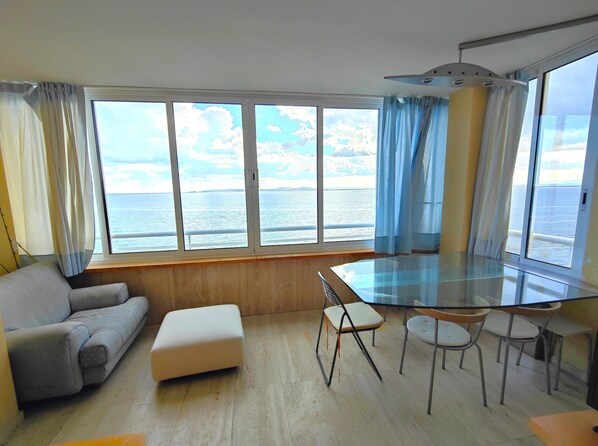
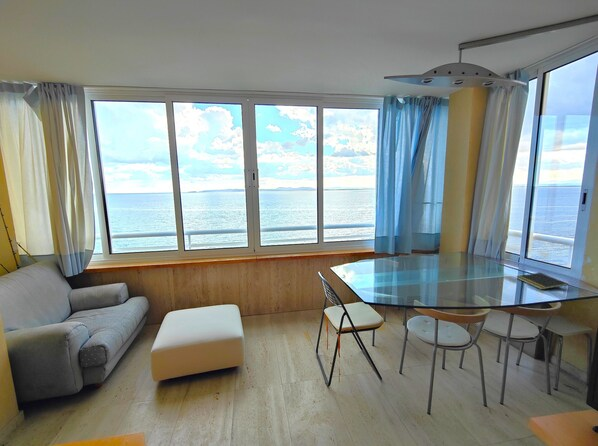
+ notepad [515,272,570,290]
